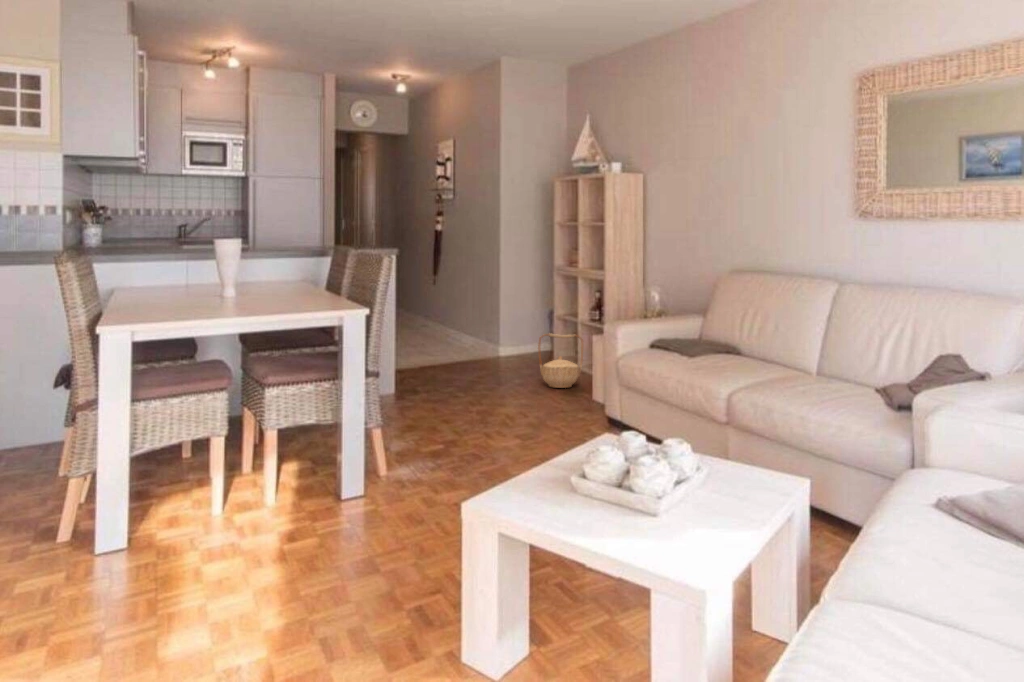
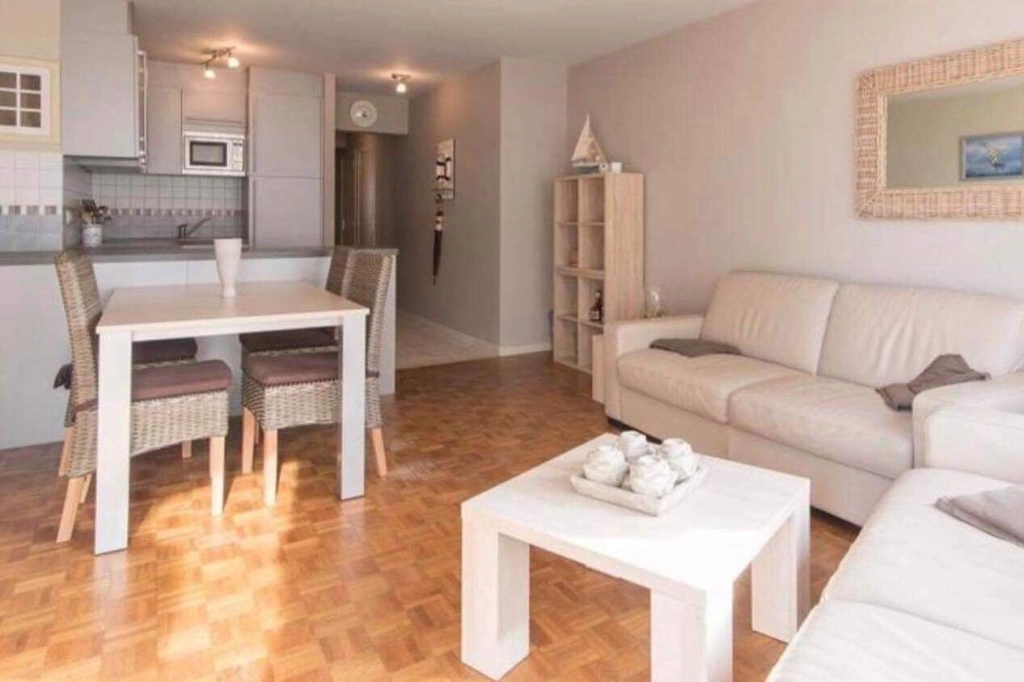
- basket [537,332,584,389]
